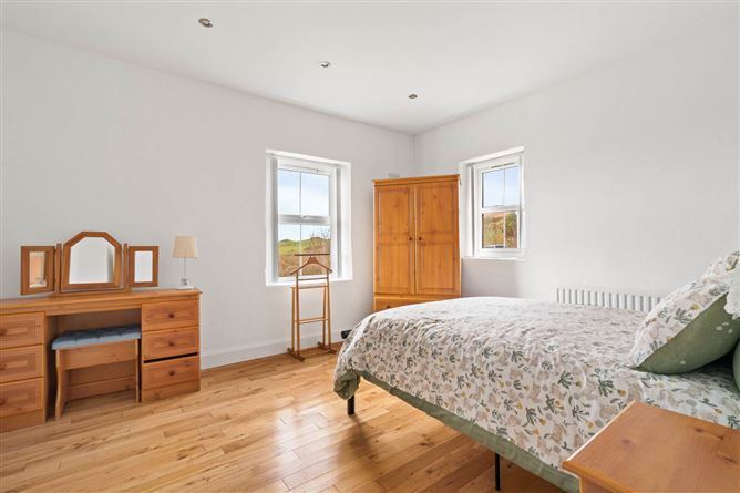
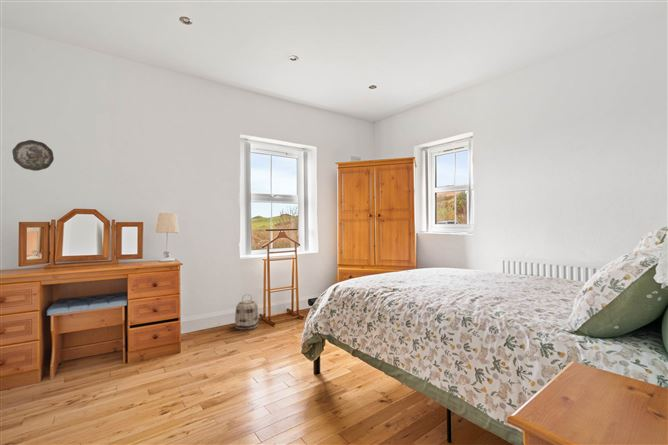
+ decorative plate [11,139,55,172]
+ basket [234,293,260,331]
